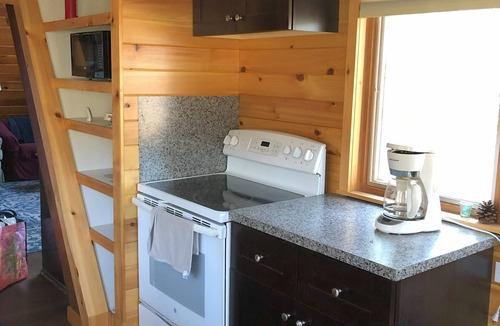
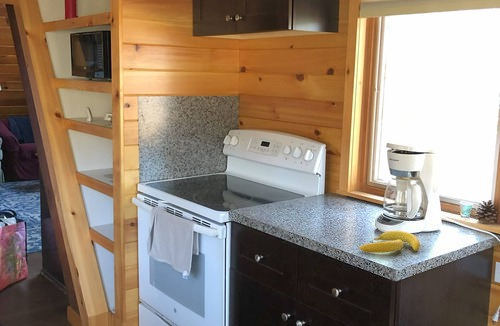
+ banana [358,230,421,254]
